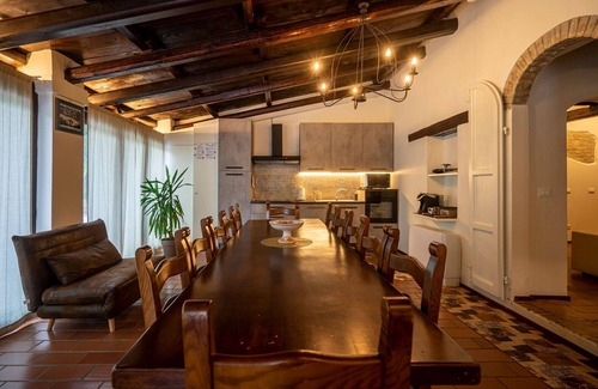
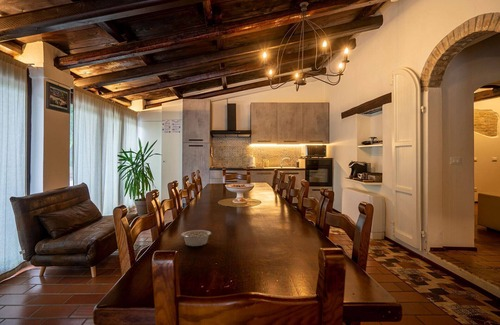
+ legume [180,229,212,247]
